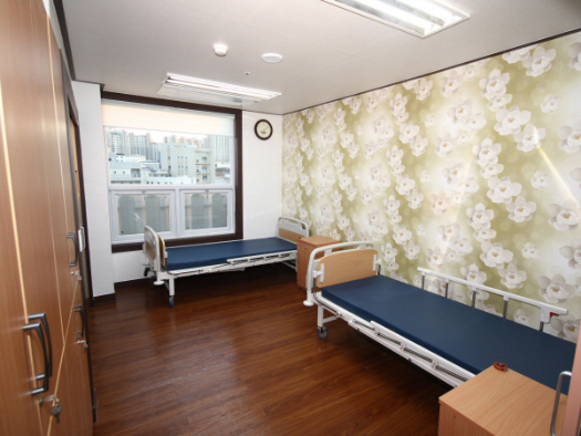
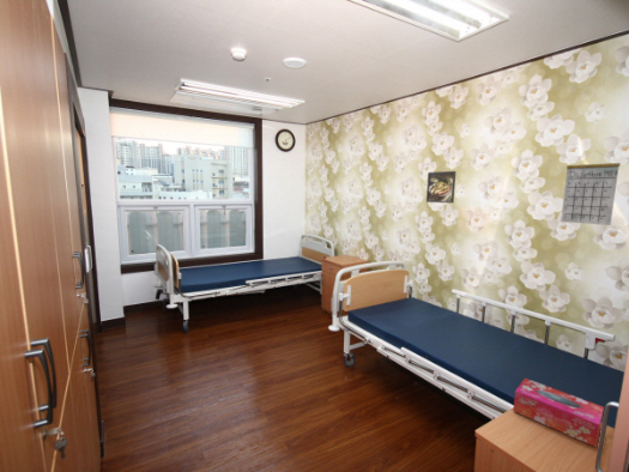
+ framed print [425,170,456,205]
+ tissue box [512,377,605,448]
+ calendar [560,151,622,226]
